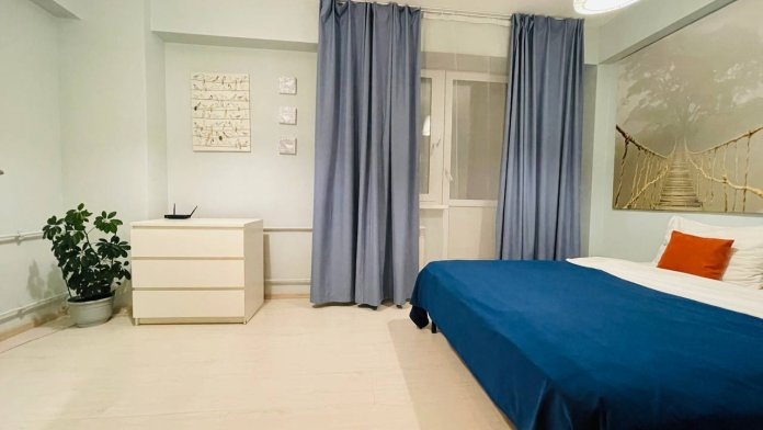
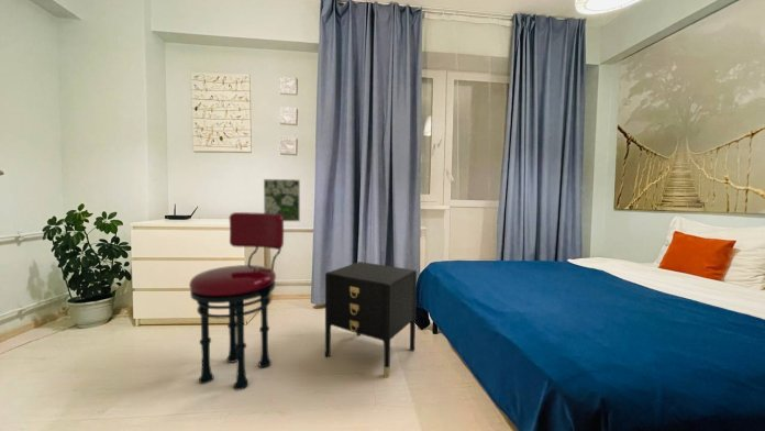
+ nightstand [324,261,418,379]
+ stool [188,211,285,391]
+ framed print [263,178,301,222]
